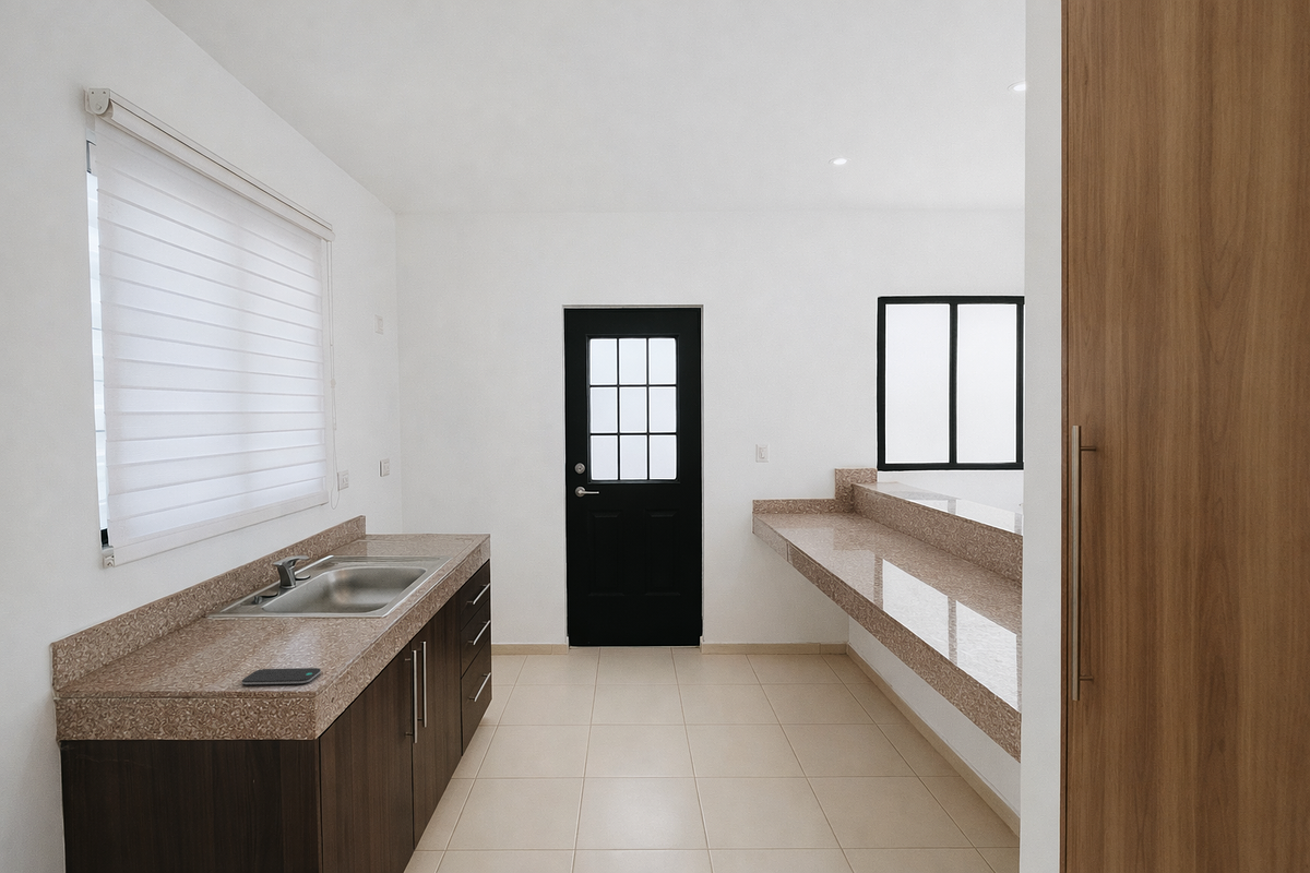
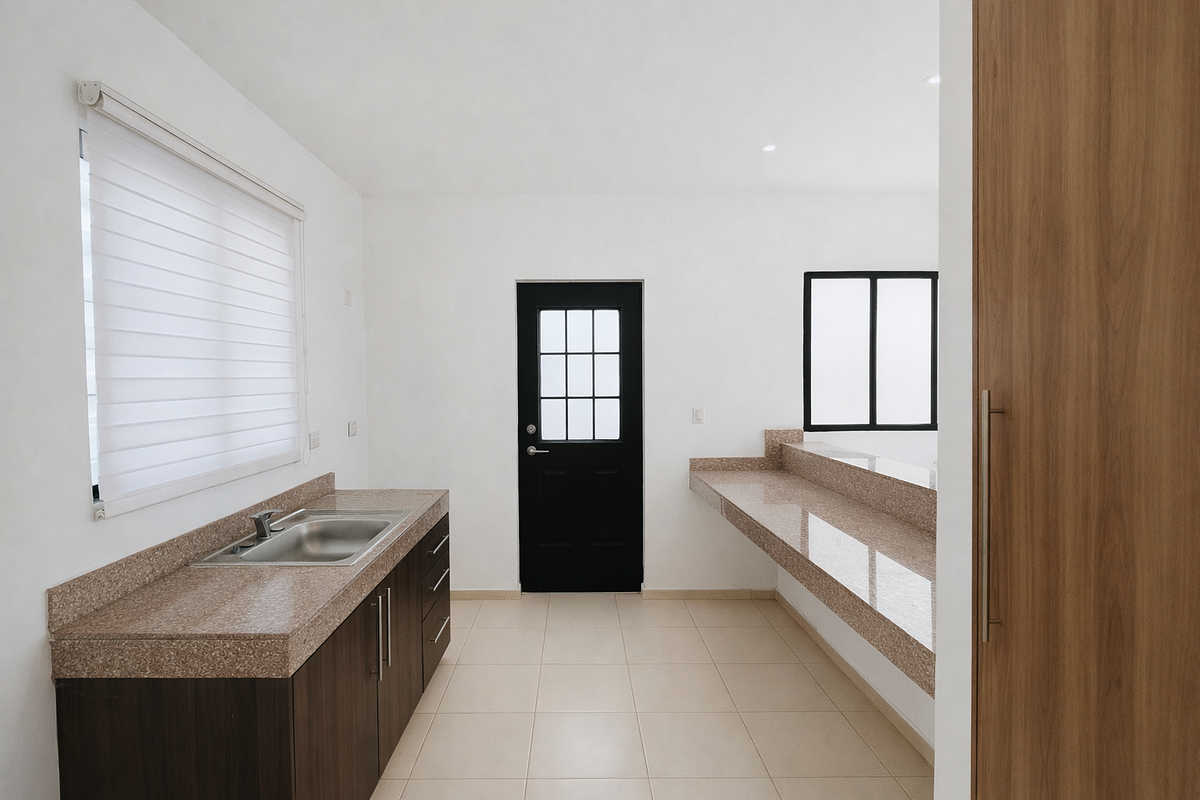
- smartphone [241,667,322,686]
